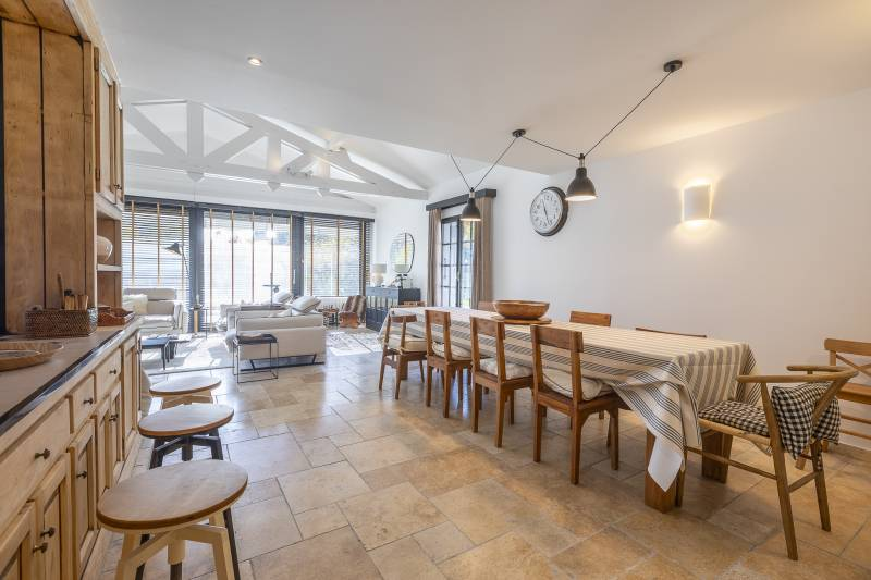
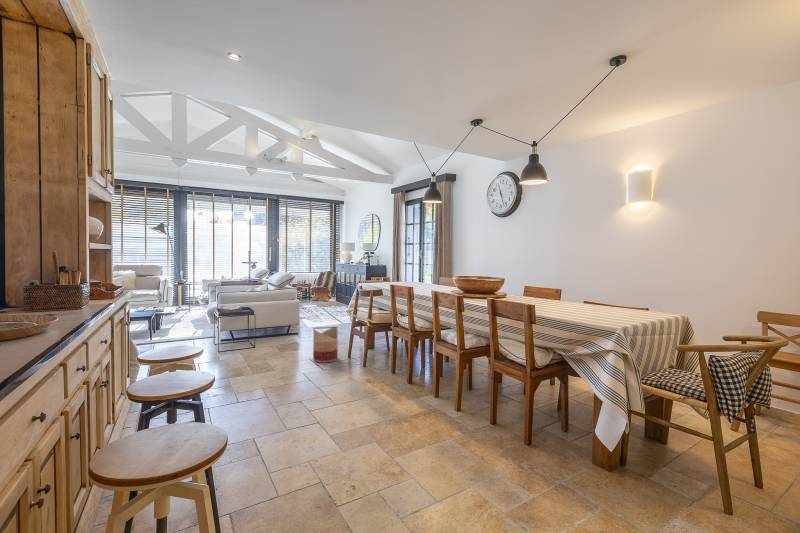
+ basket [312,325,339,363]
